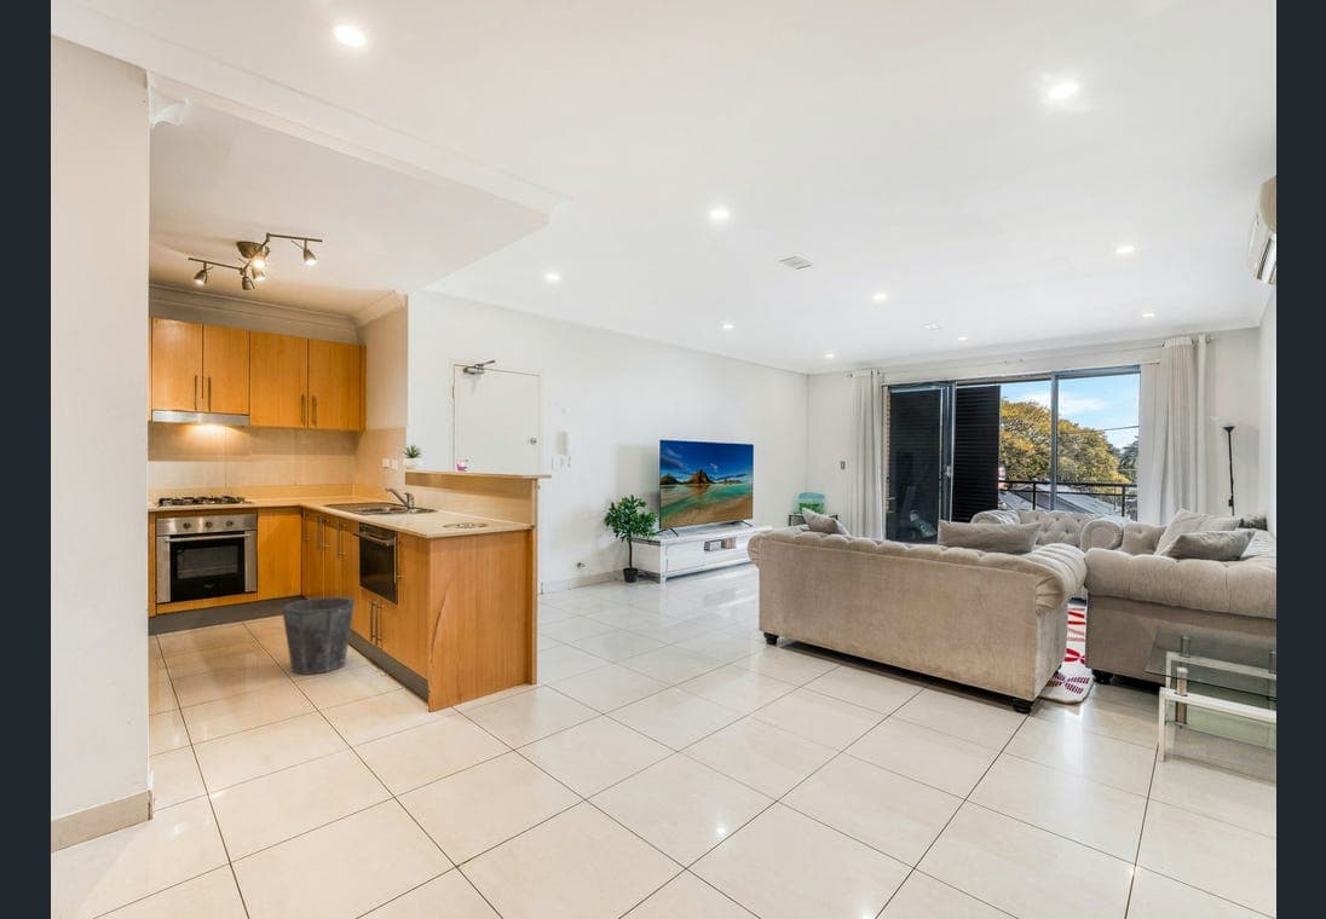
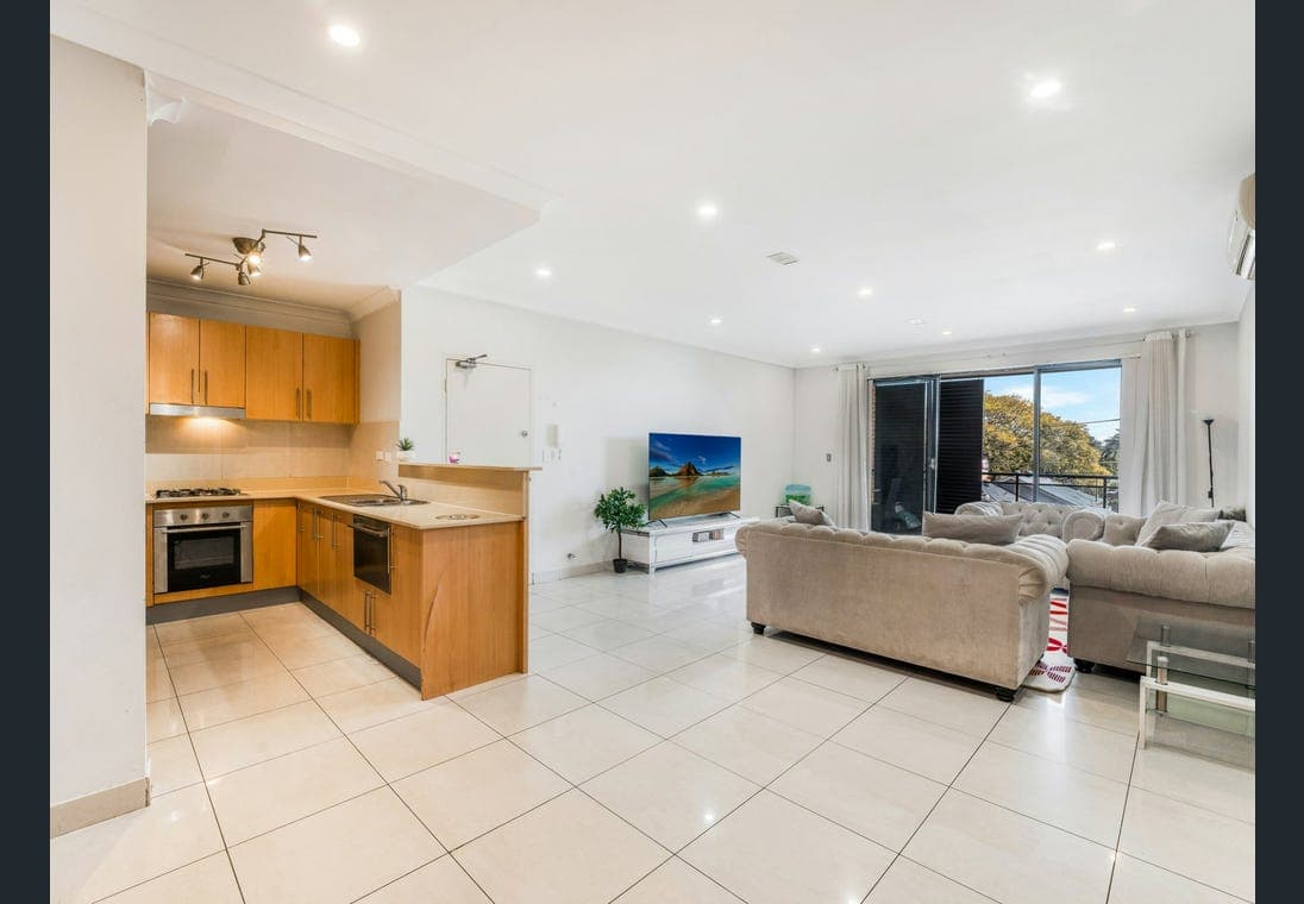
- waste bin [281,595,356,676]
